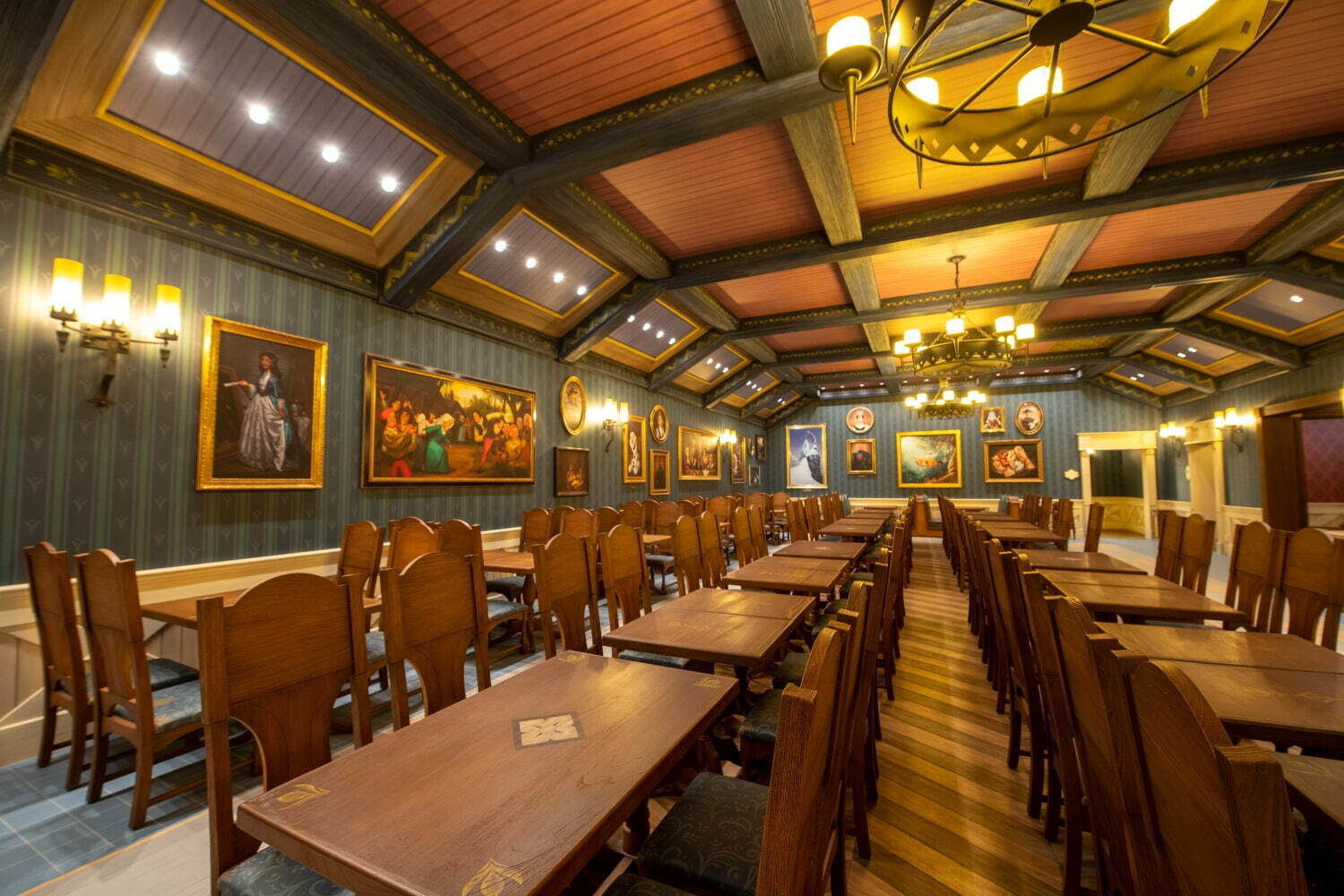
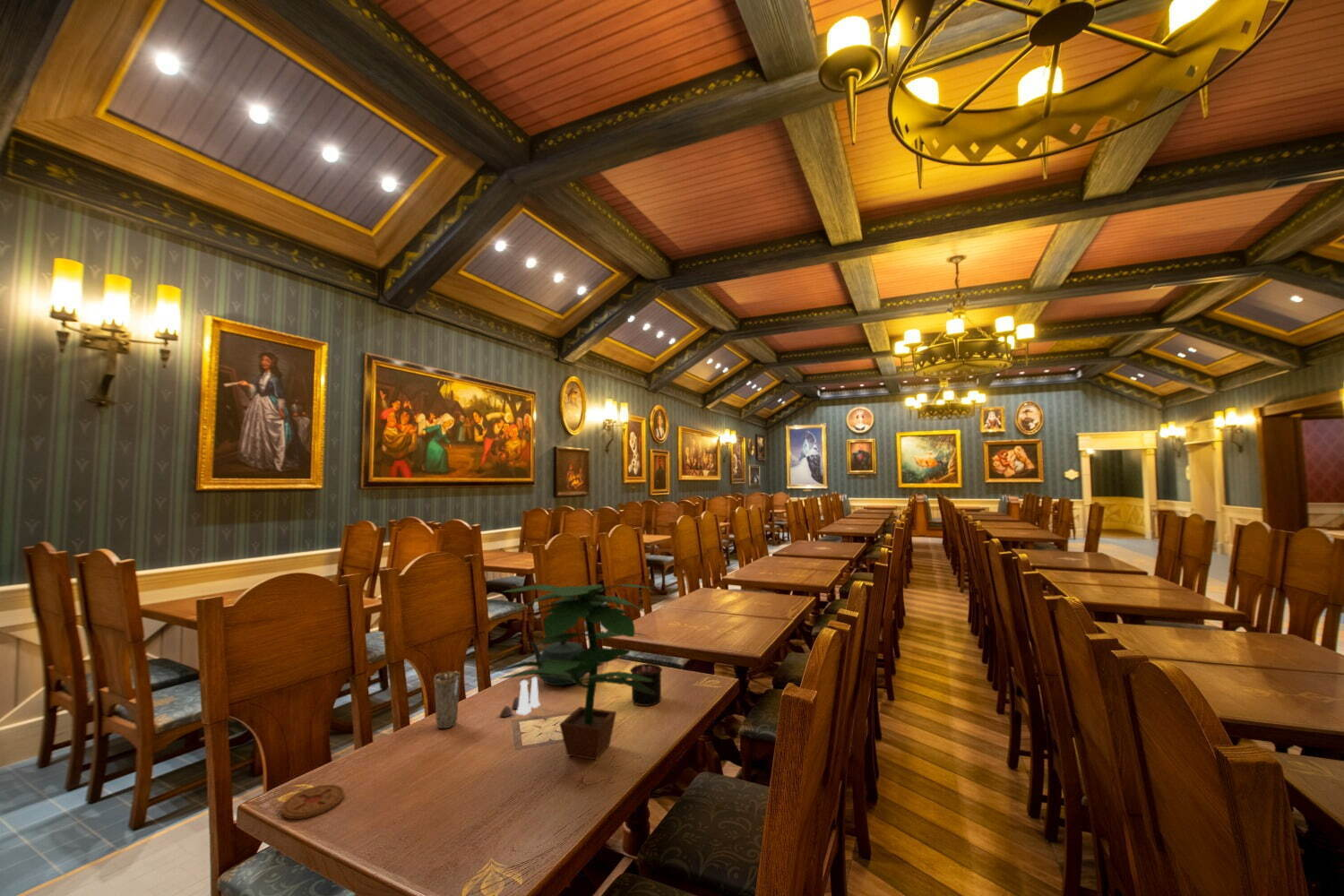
+ potted plant [488,583,655,761]
+ teapot [529,640,590,686]
+ coaster [280,784,345,820]
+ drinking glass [433,670,461,729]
+ candle [630,653,663,707]
+ salt and pepper shaker set [499,677,541,718]
